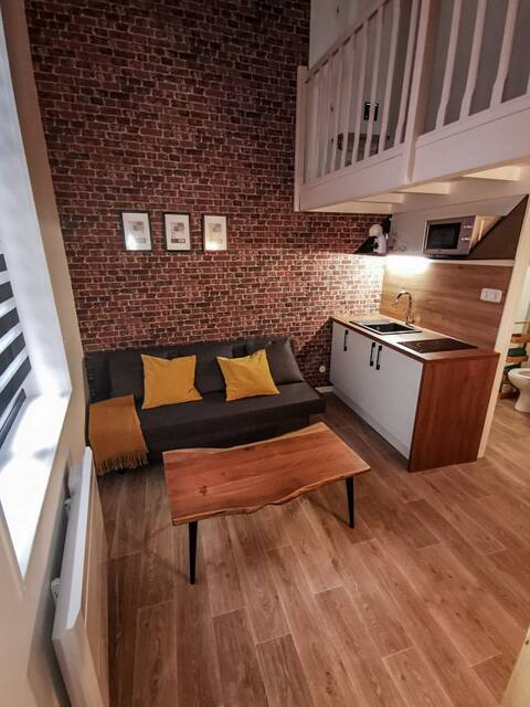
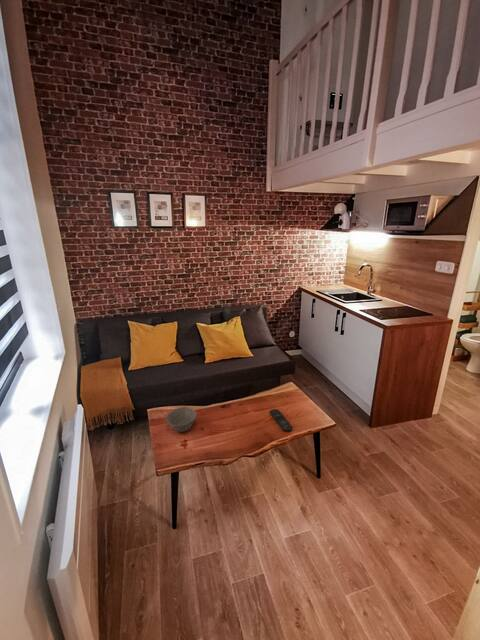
+ remote control [268,408,294,433]
+ bowl [165,406,198,433]
